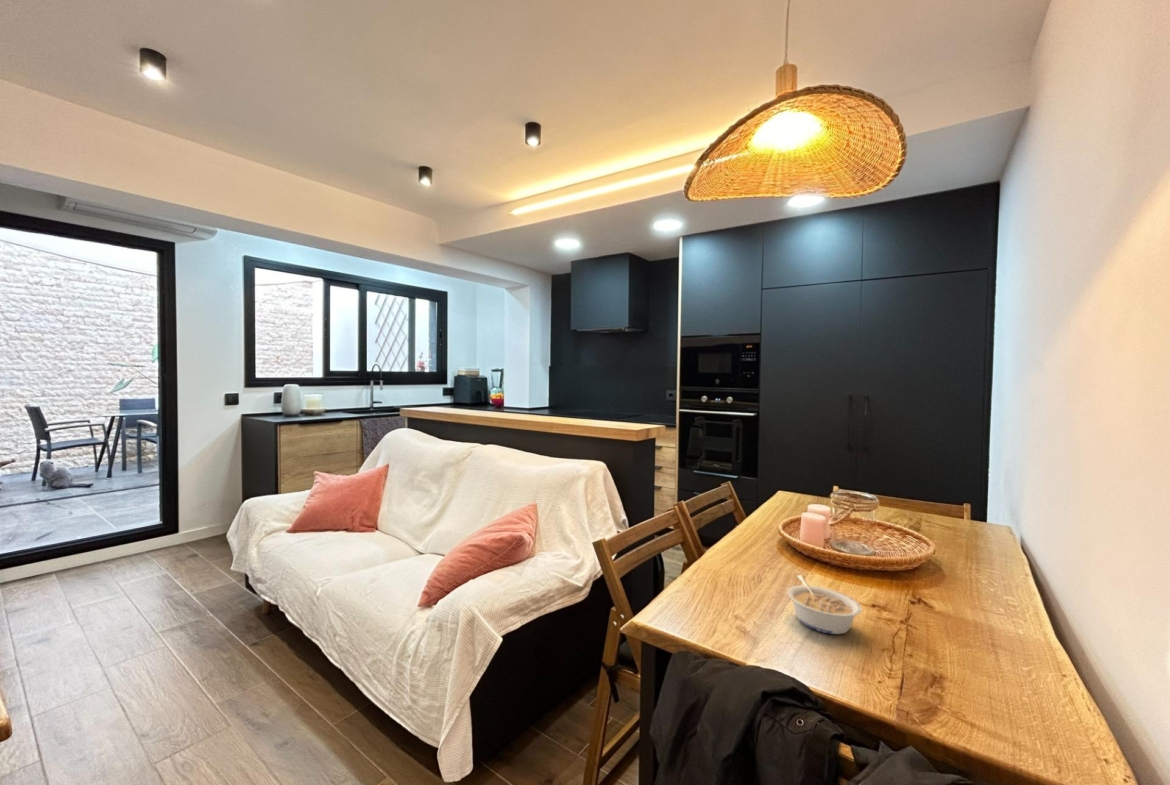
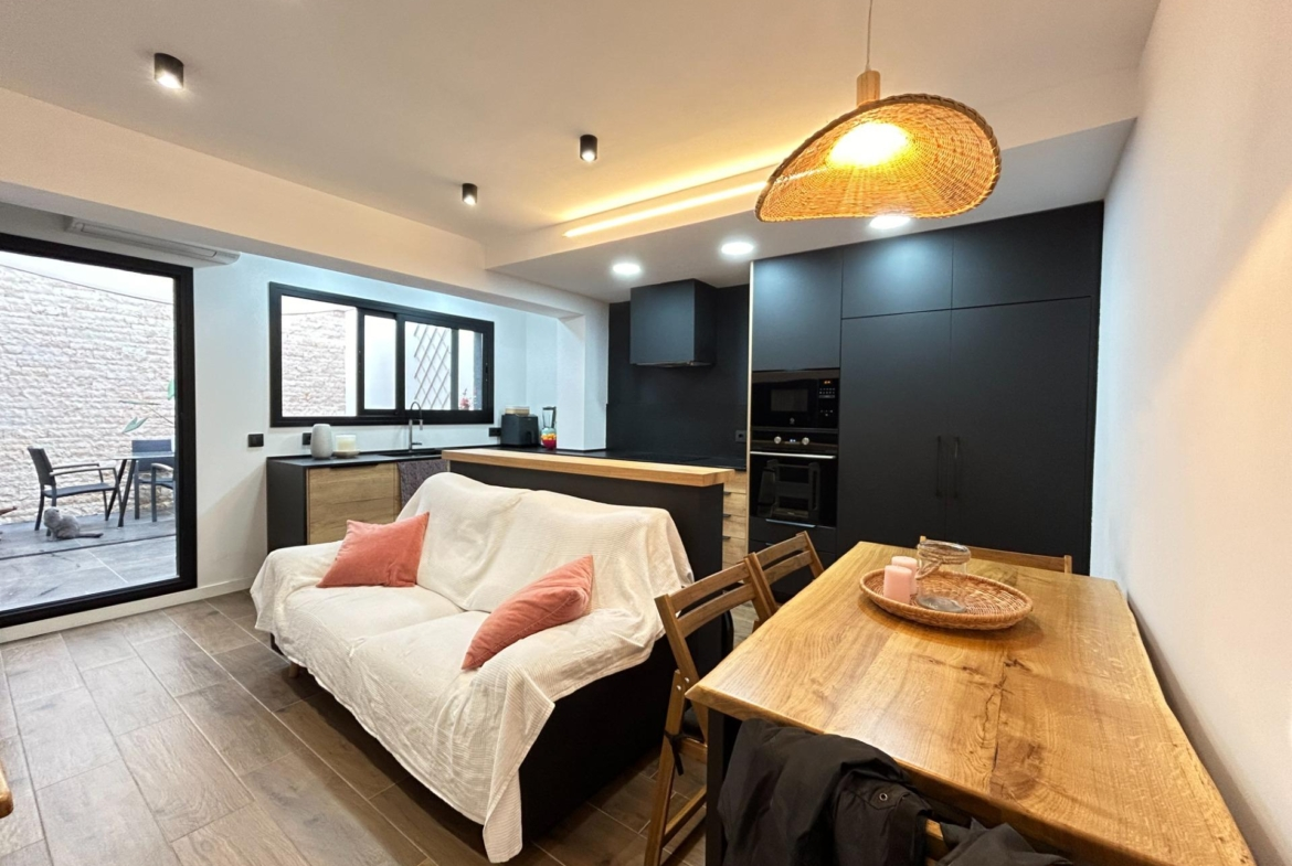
- legume [786,574,863,635]
